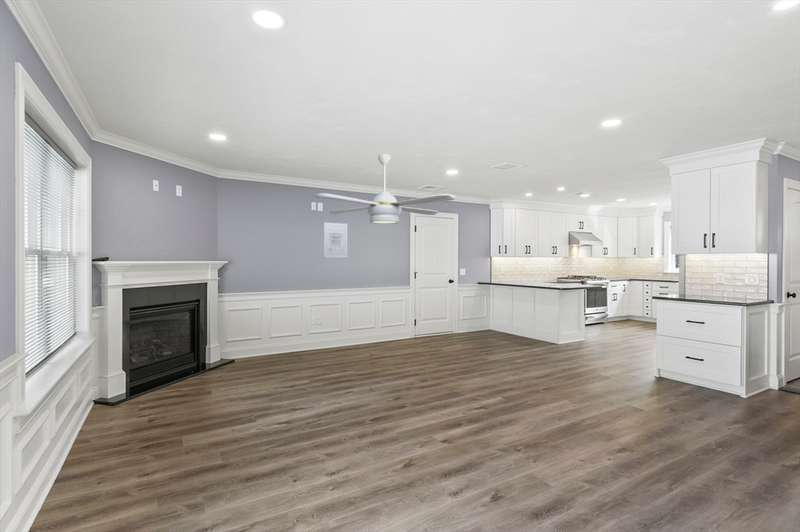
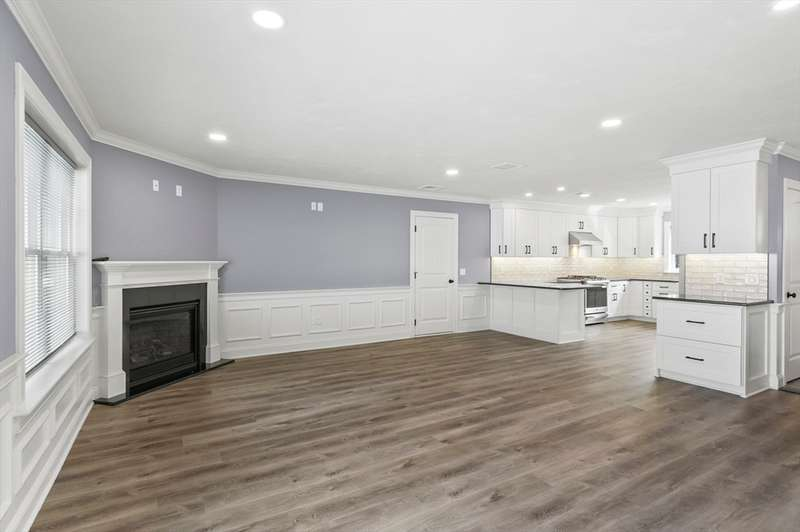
- ceiling fan [313,153,456,225]
- wall art [323,222,348,258]
